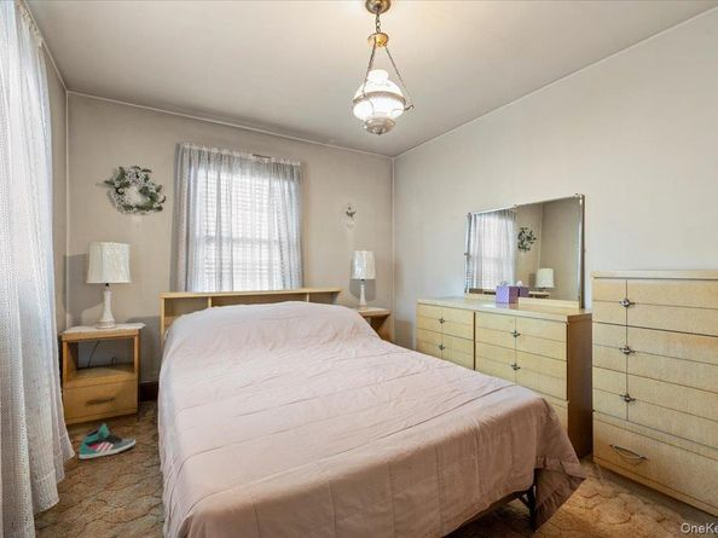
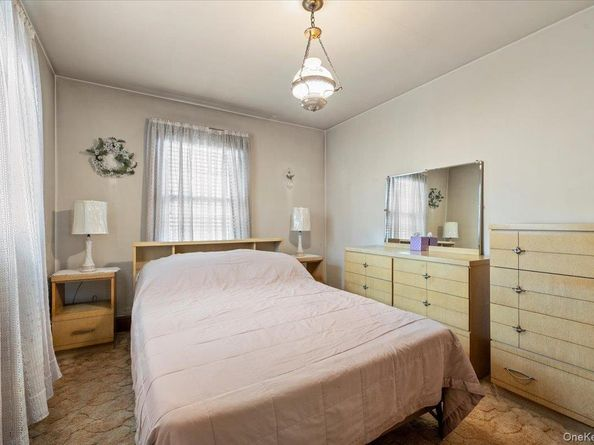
- sneaker [79,422,137,461]
